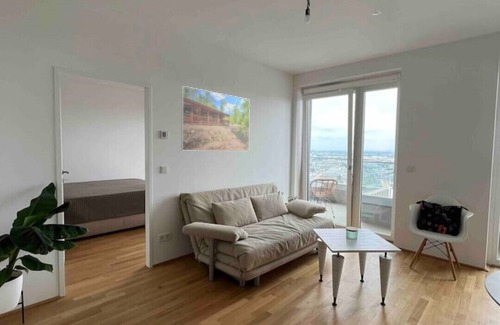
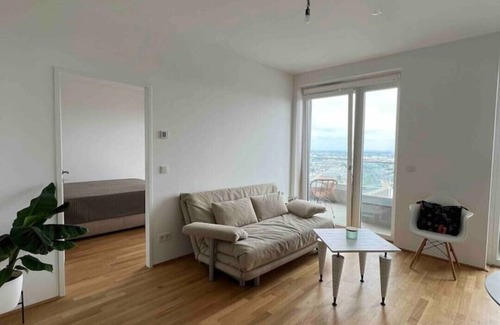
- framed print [180,85,251,152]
